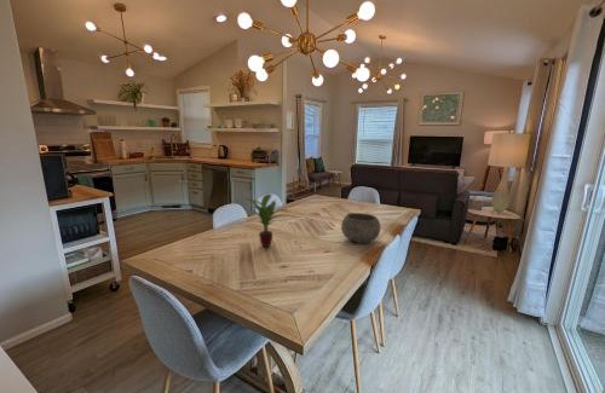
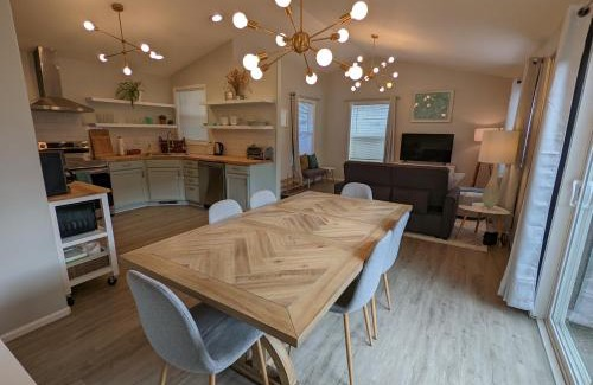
- potted plant [244,193,290,248]
- bowl [340,212,381,244]
